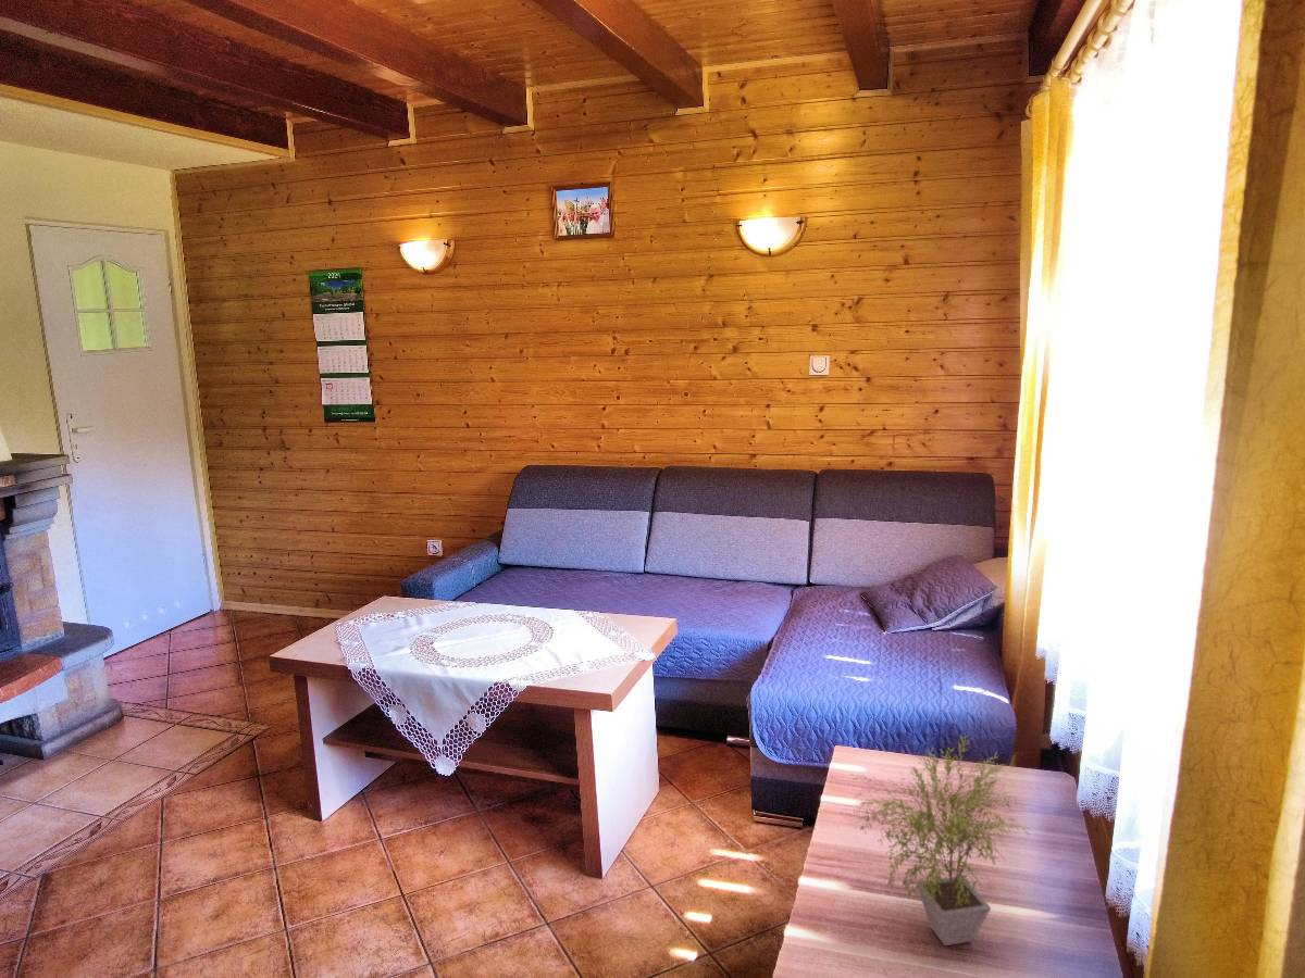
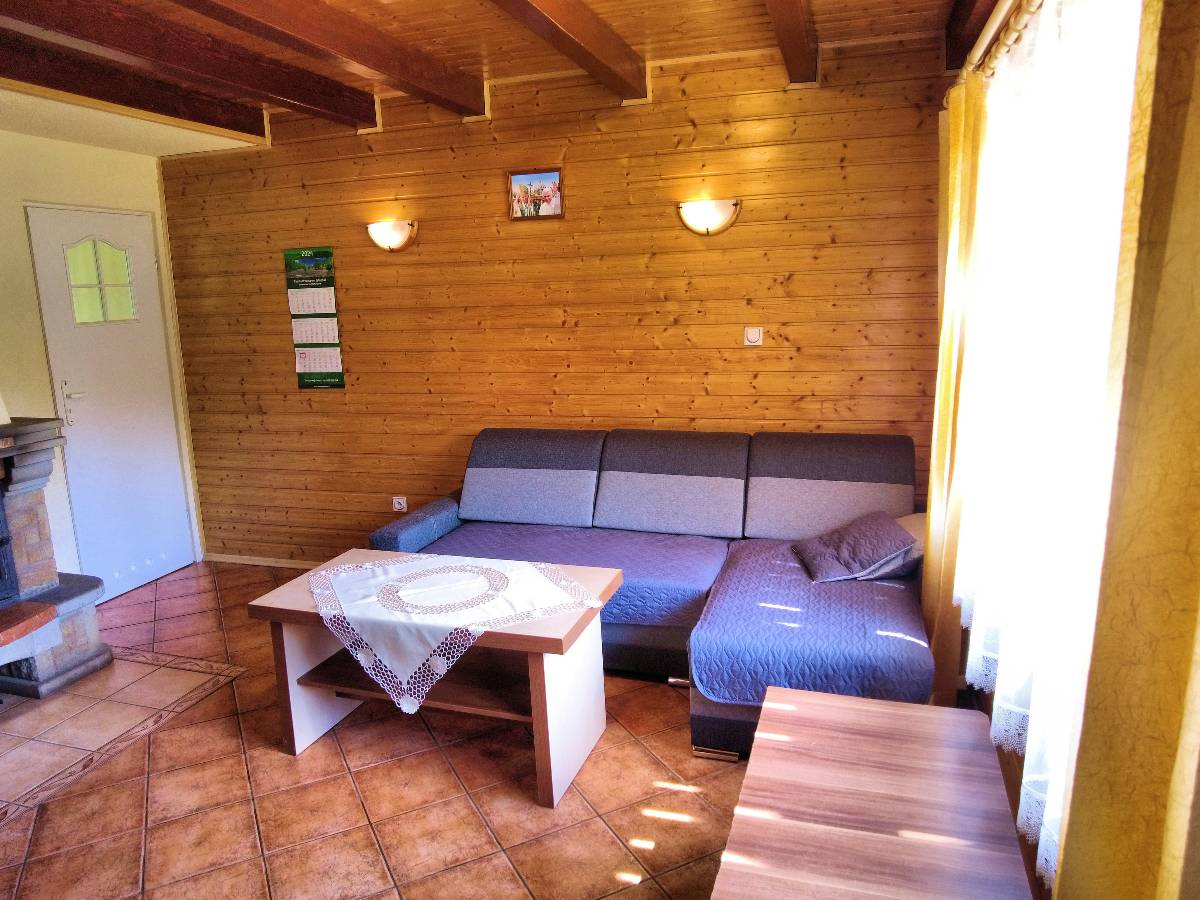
- potted plant [847,734,1031,946]
